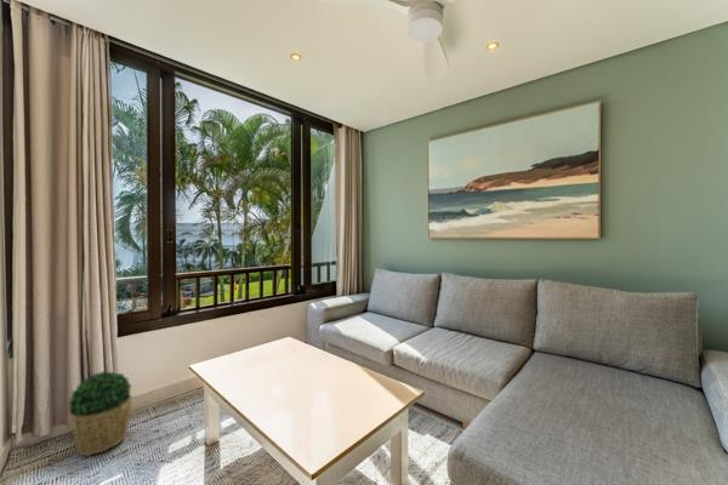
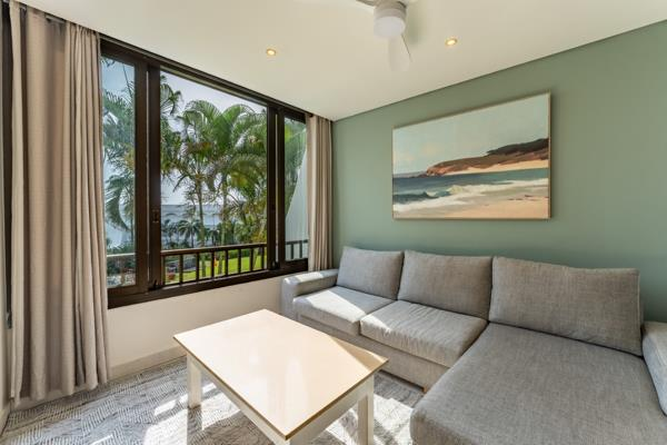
- potted plant [67,370,133,457]
